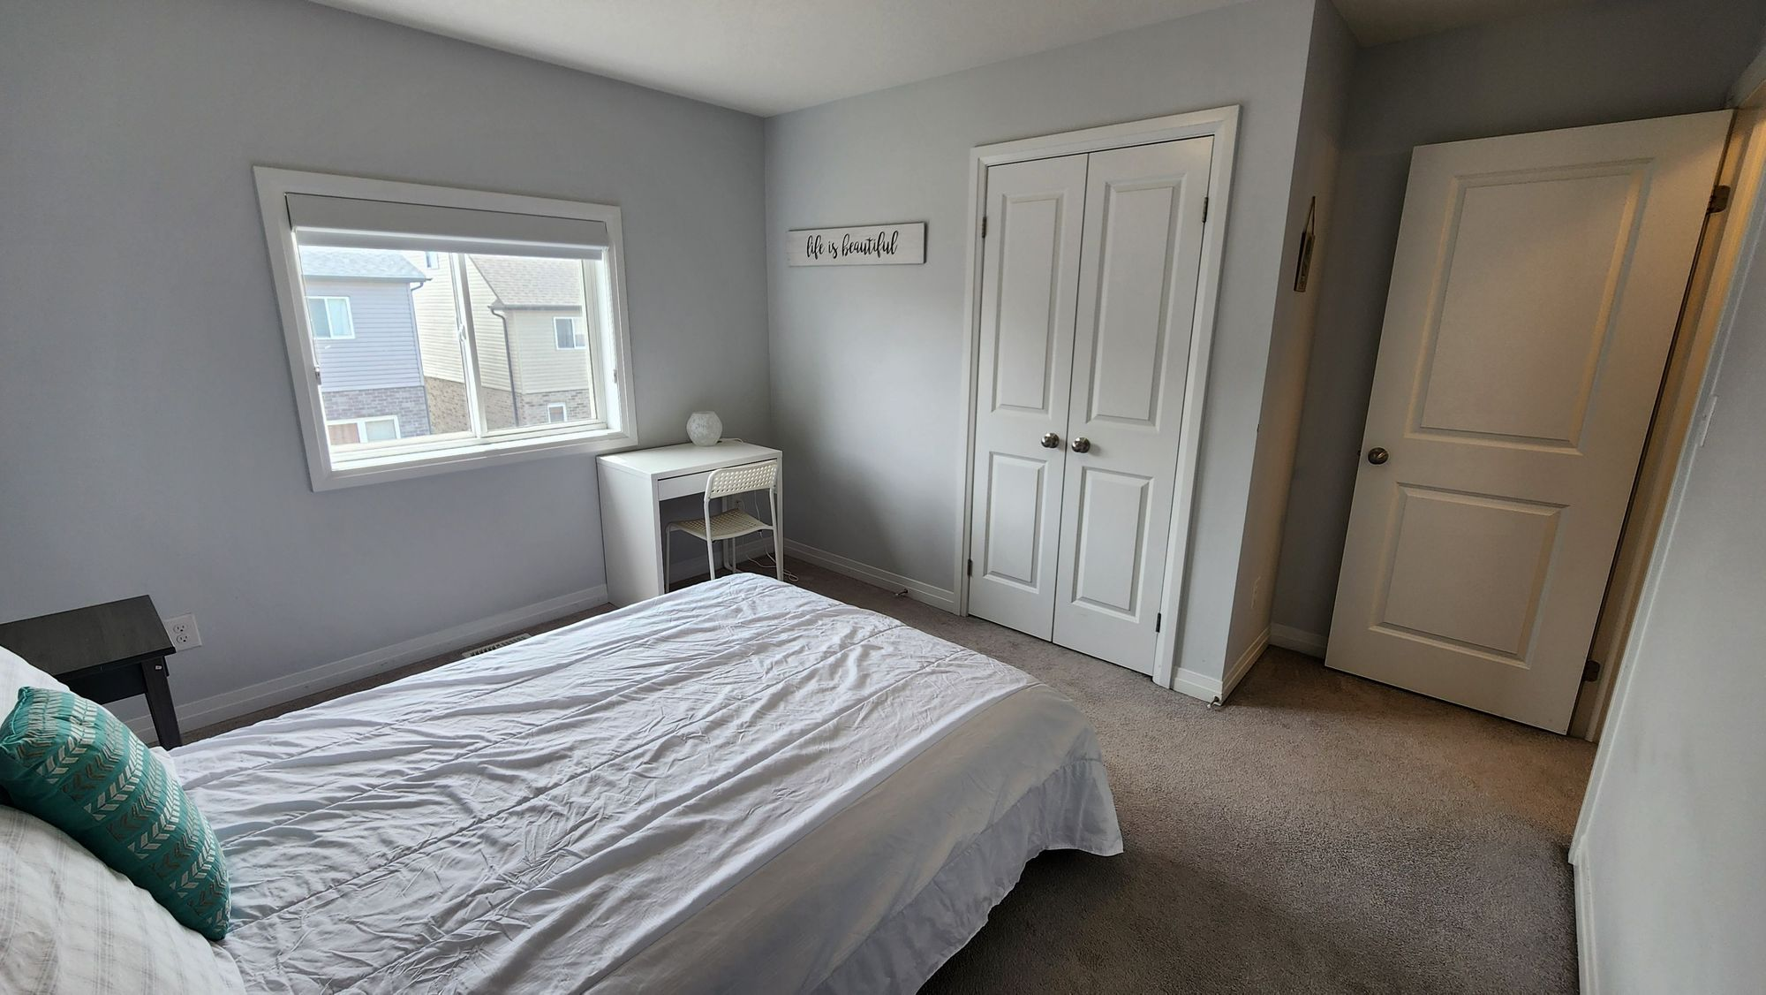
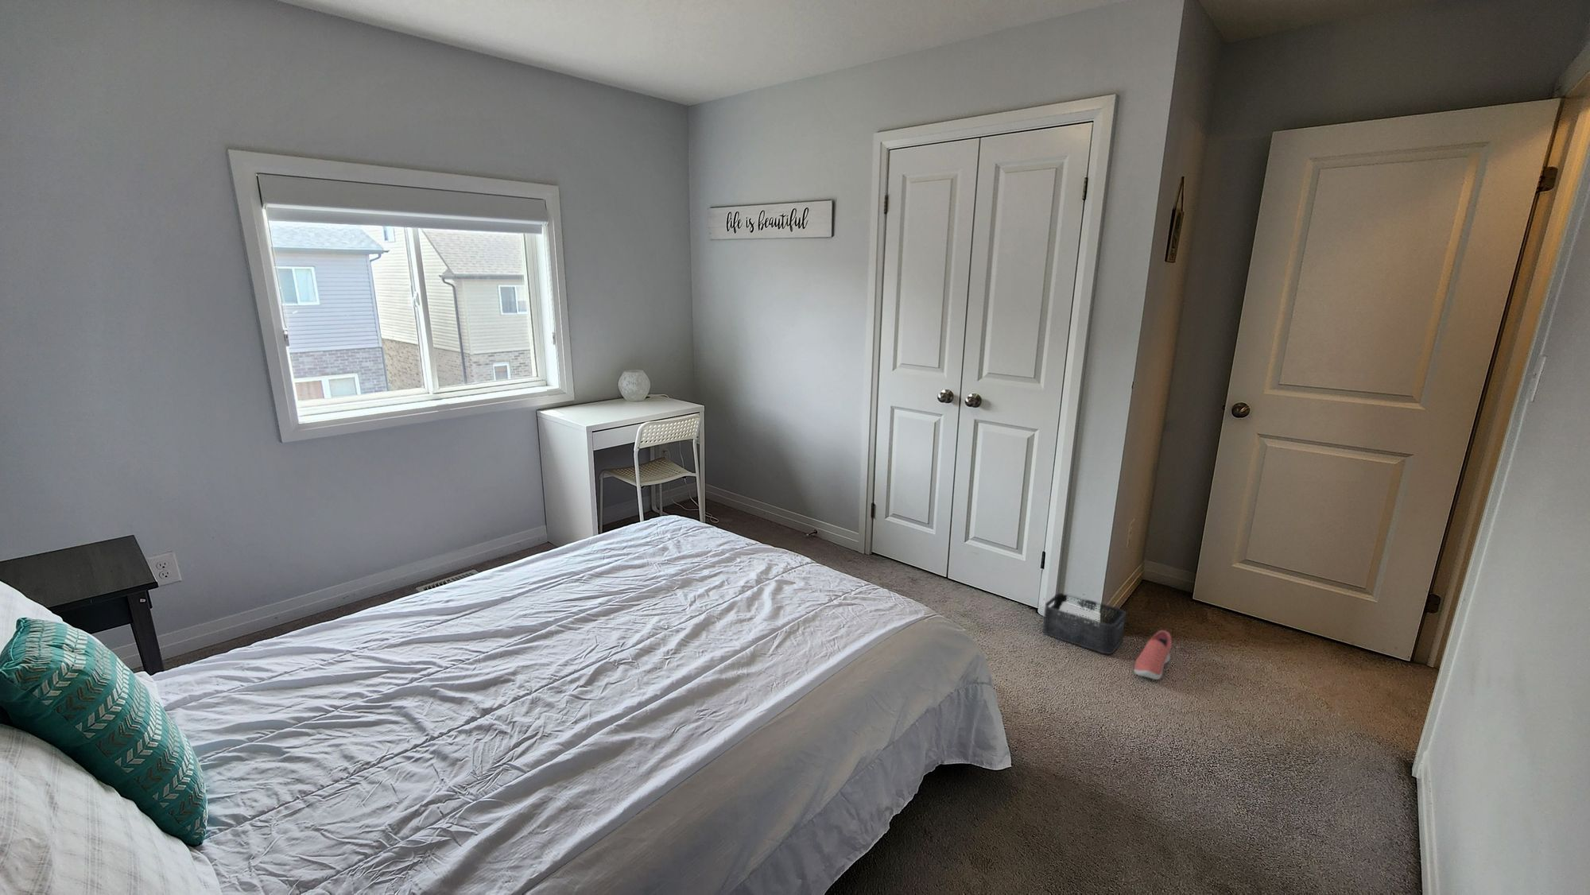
+ storage bin [1042,593,1127,655]
+ shoe [1132,630,1173,680]
